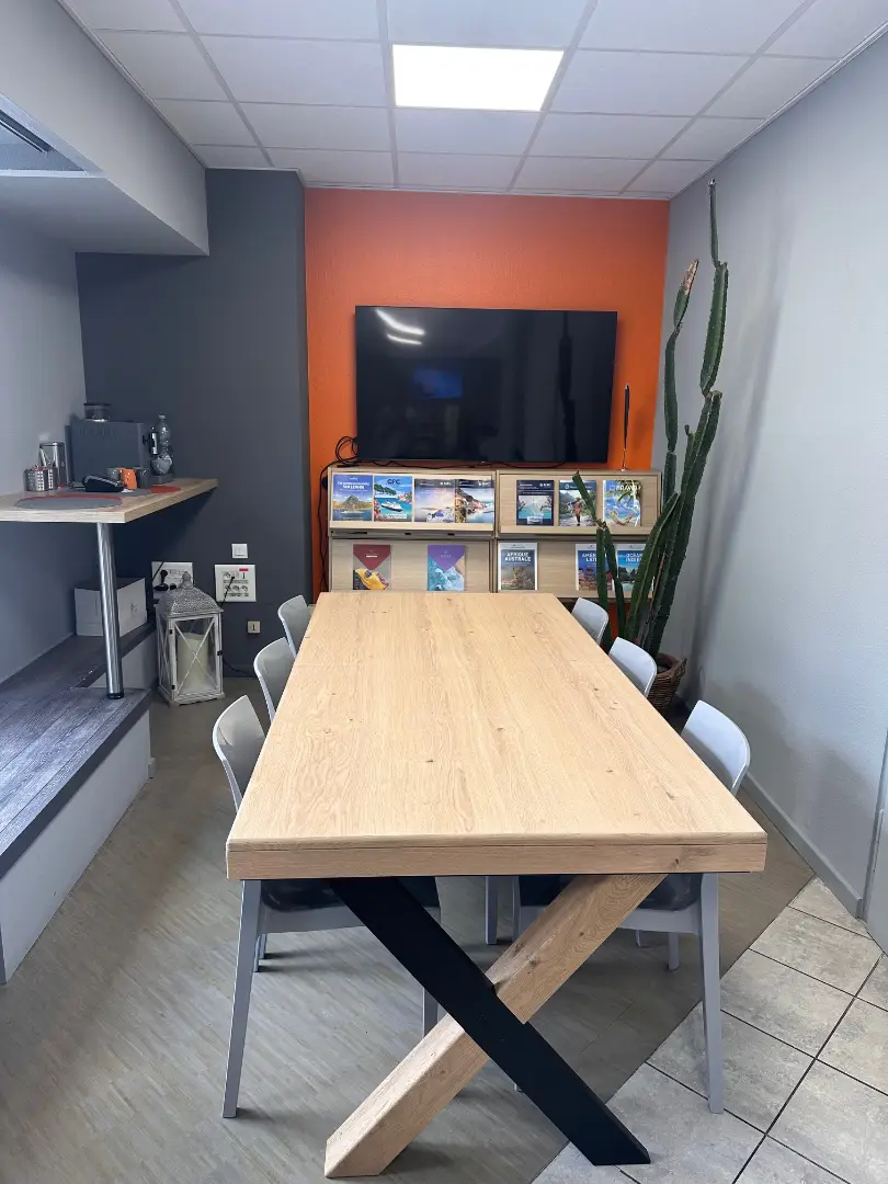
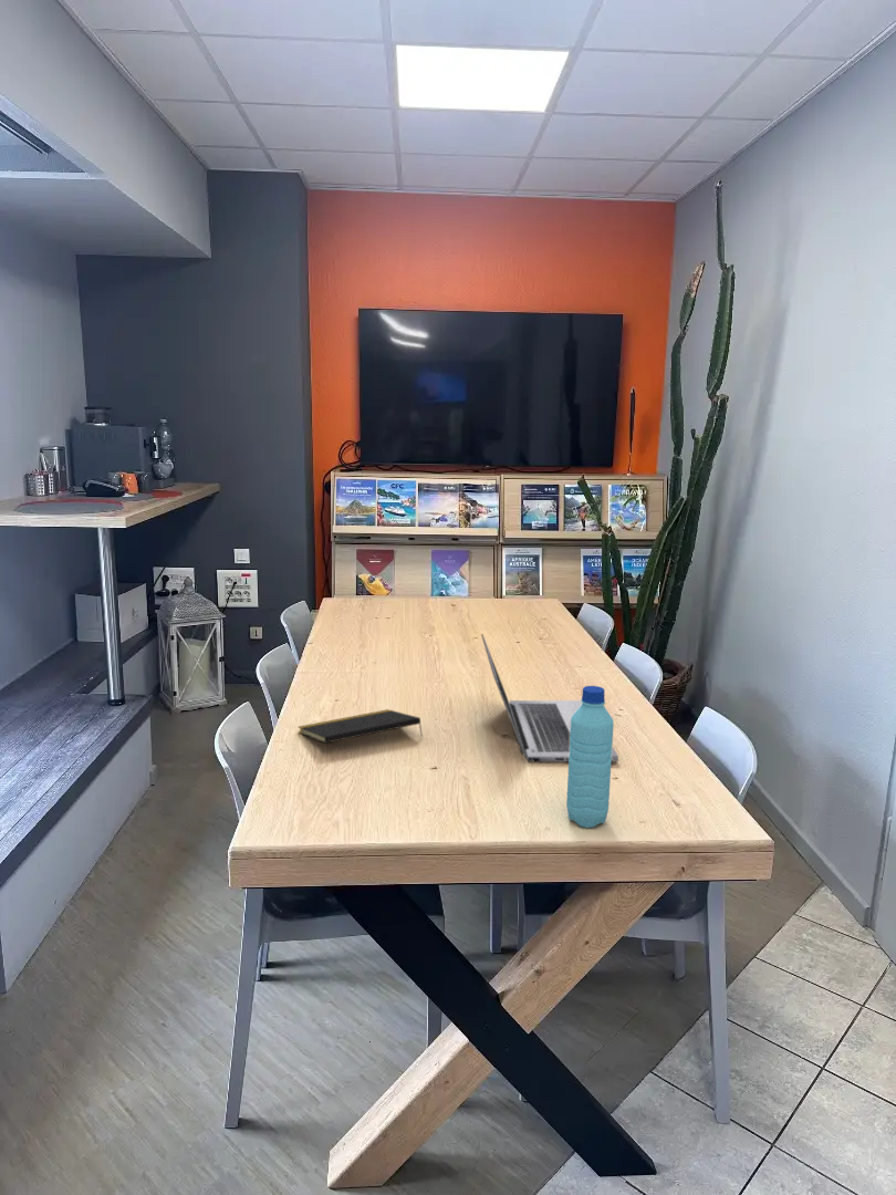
+ water bottle [565,685,615,829]
+ notepad [298,708,424,745]
+ laptop [480,633,619,762]
